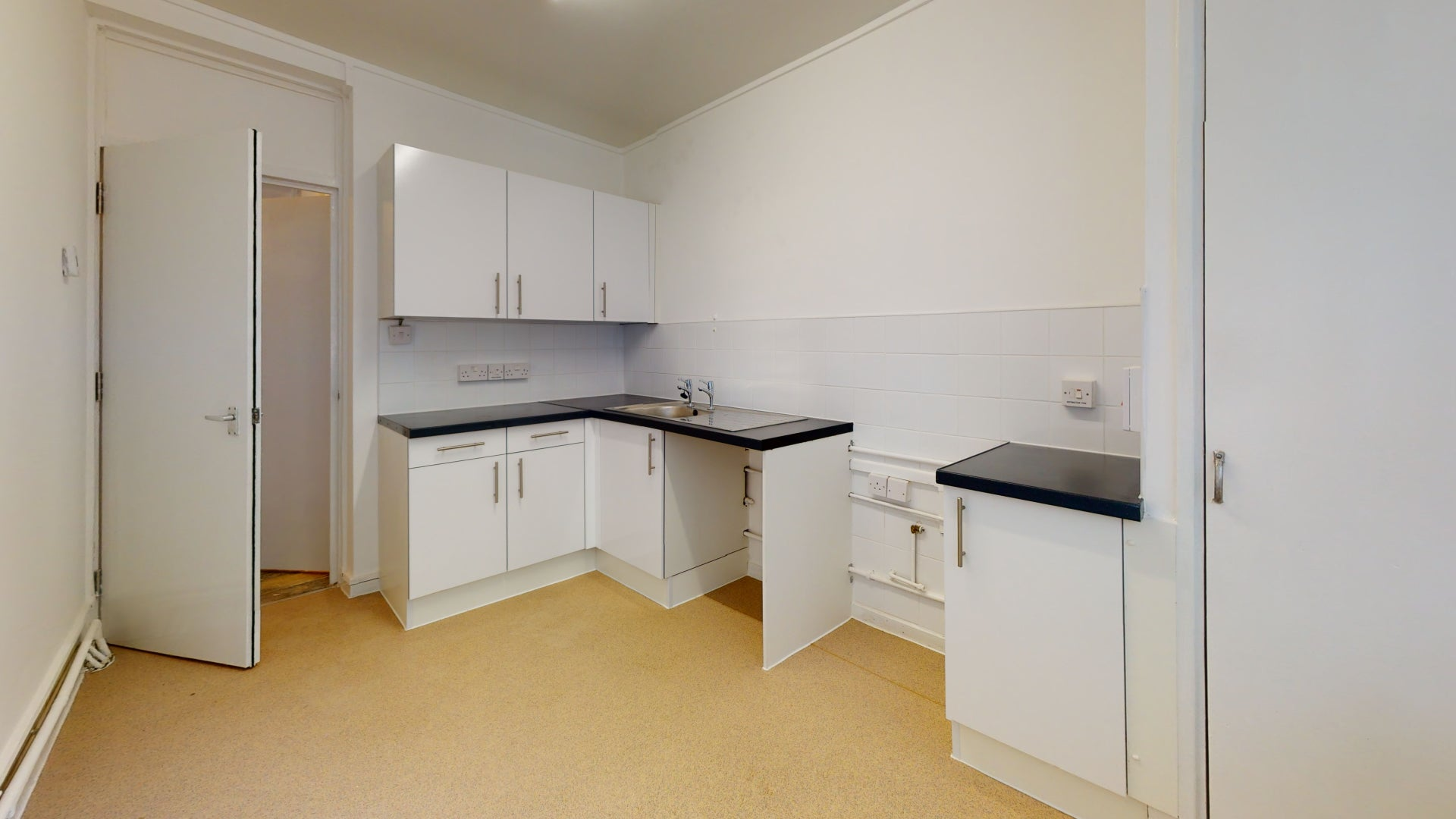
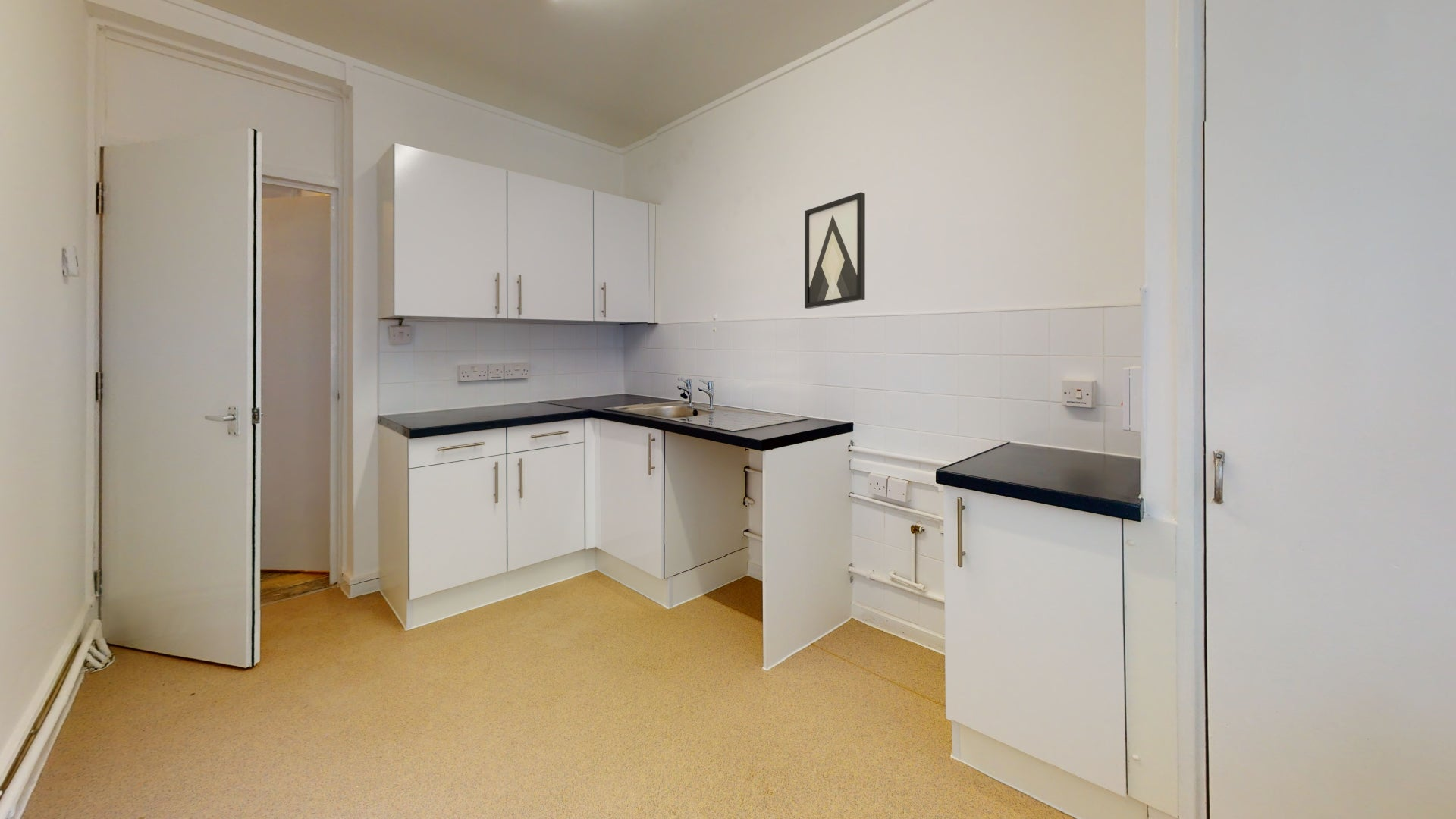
+ wall art [804,191,866,309]
